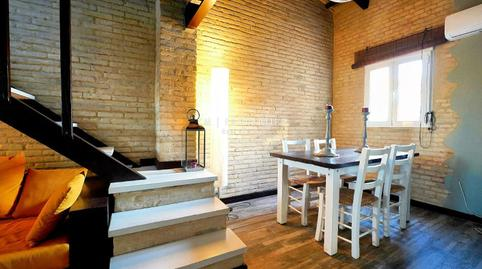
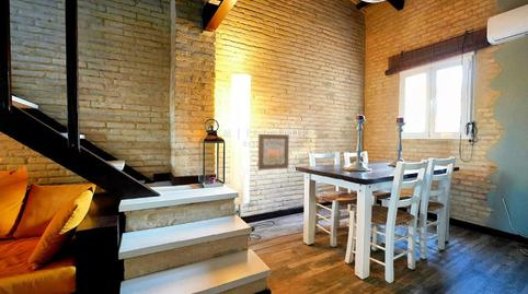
+ wall art [257,133,290,170]
